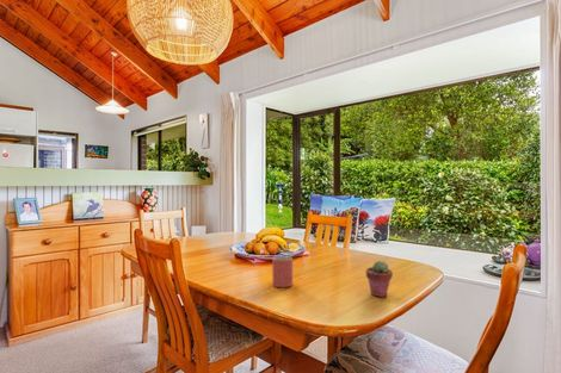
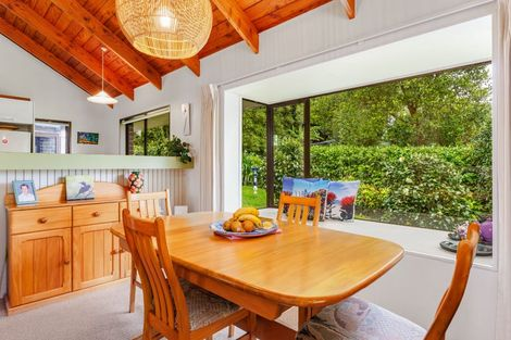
- mug [271,255,294,288]
- potted succulent [365,260,394,298]
